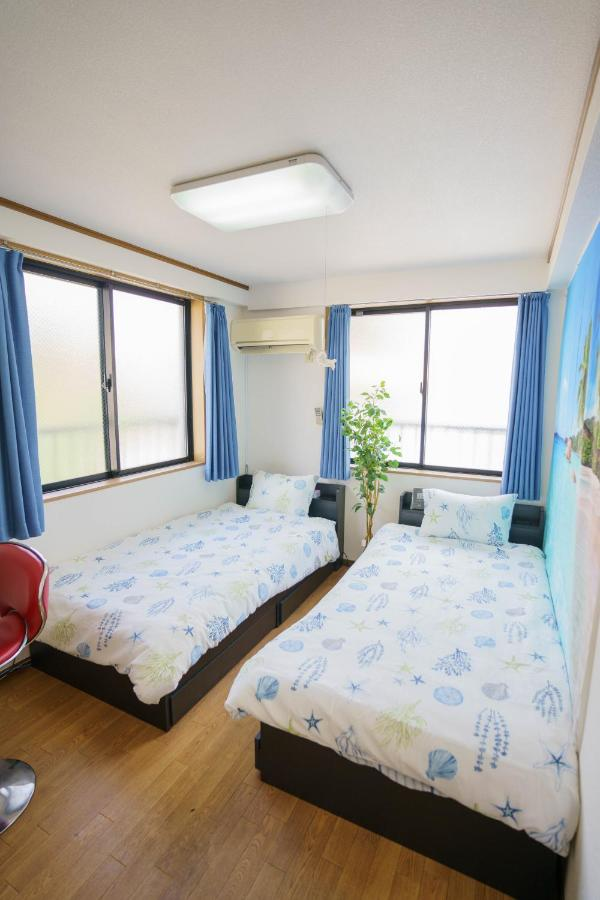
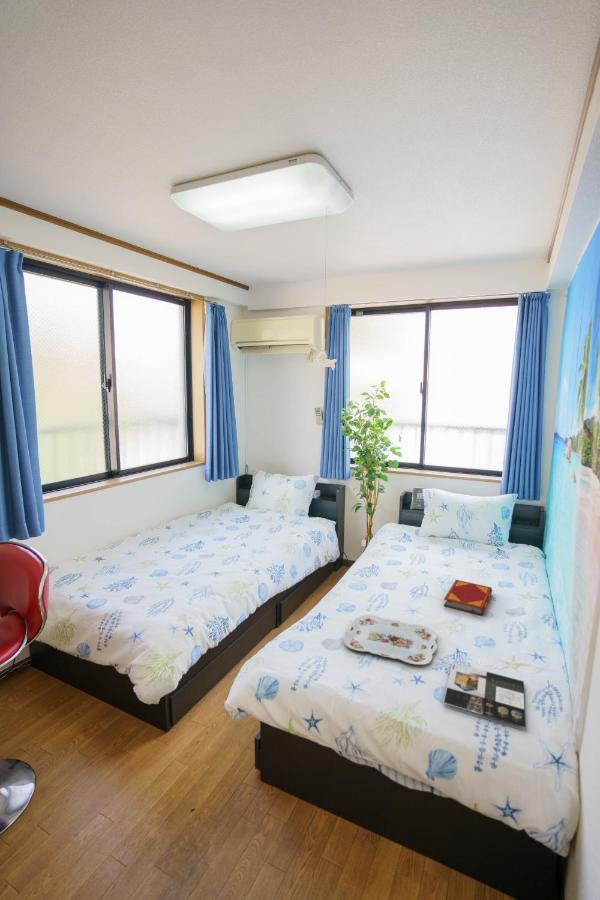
+ hardback book [443,579,493,616]
+ magazine [442,656,526,732]
+ serving tray [343,614,438,666]
